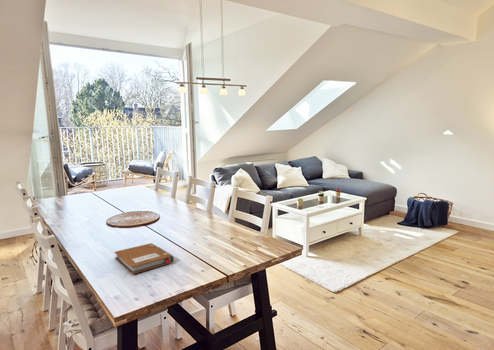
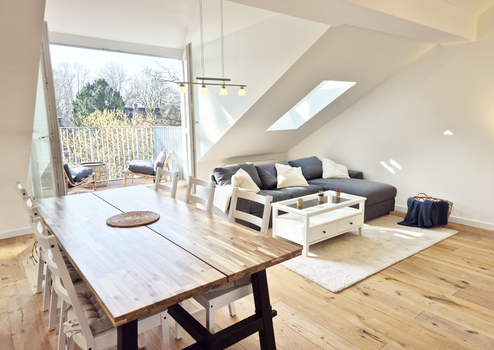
- notebook [113,242,175,275]
